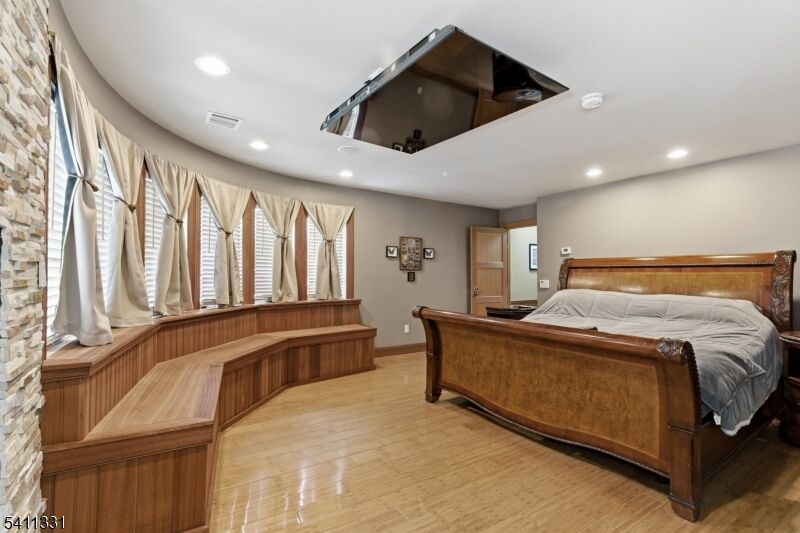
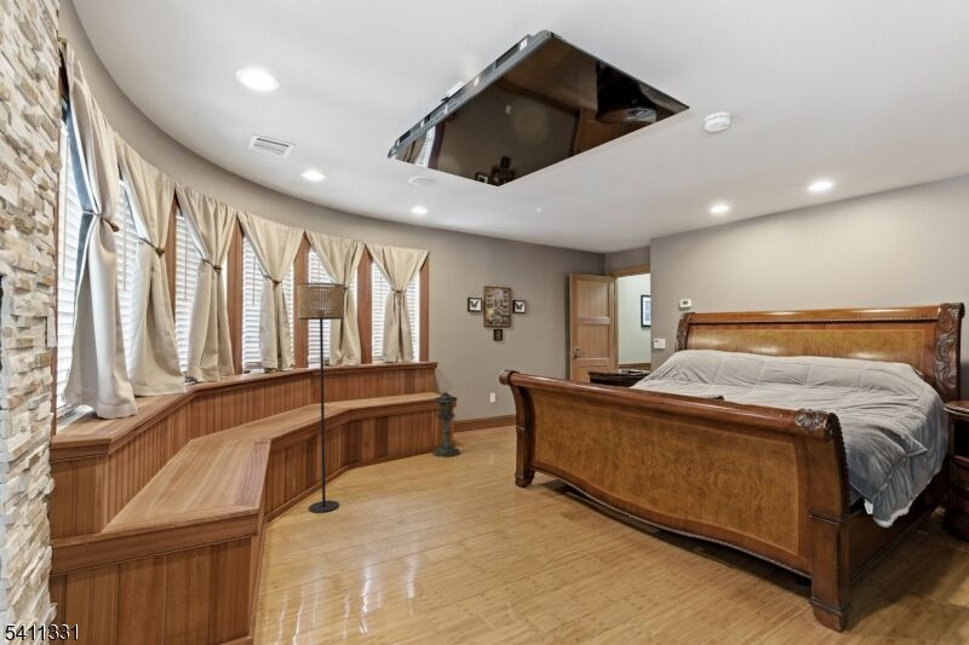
+ lantern [432,390,461,459]
+ floor lamp [297,282,345,514]
